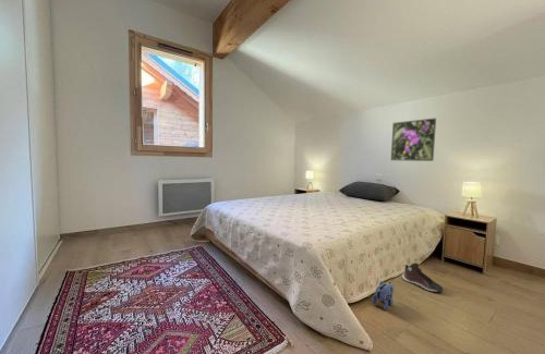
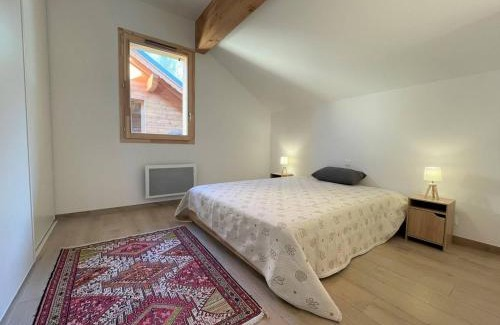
- plush toy [372,280,395,312]
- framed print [390,117,437,162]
- sneaker [401,261,444,293]
